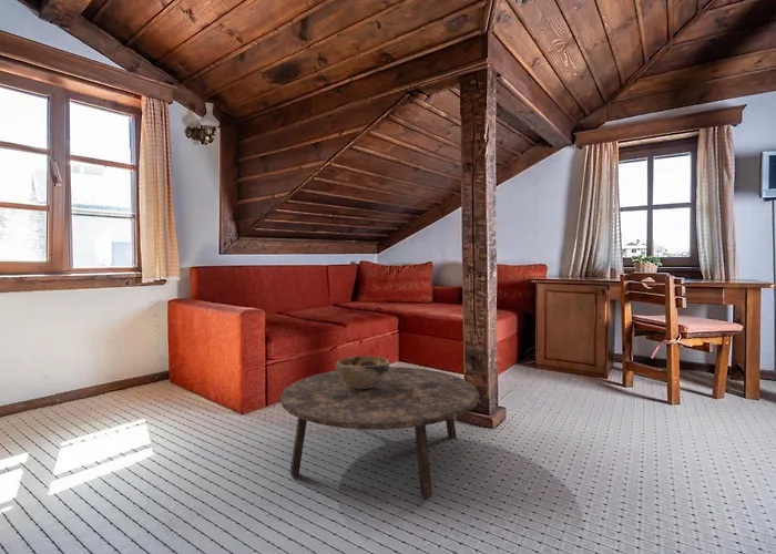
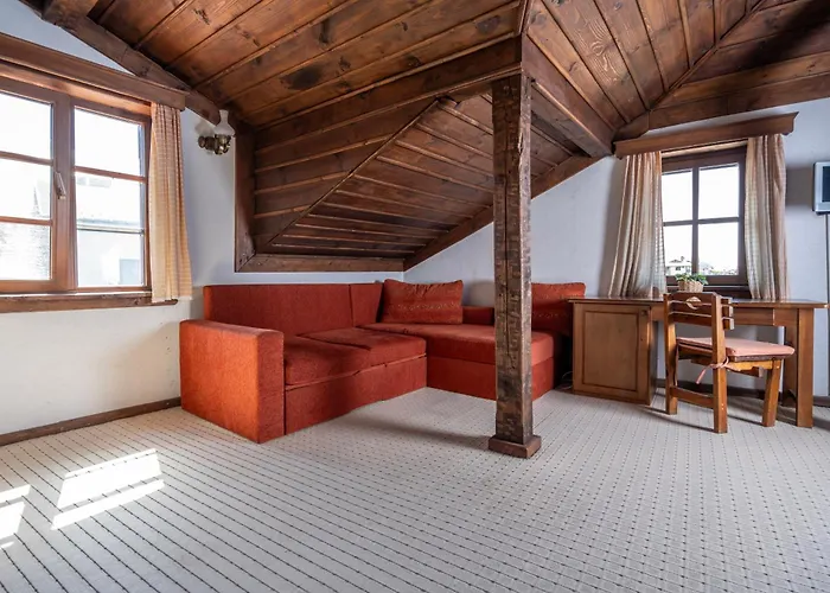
- decorative bowl [335,355,390,389]
- coffee table [279,366,480,500]
